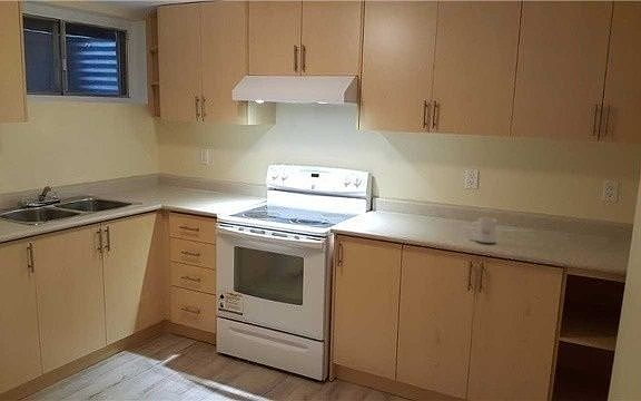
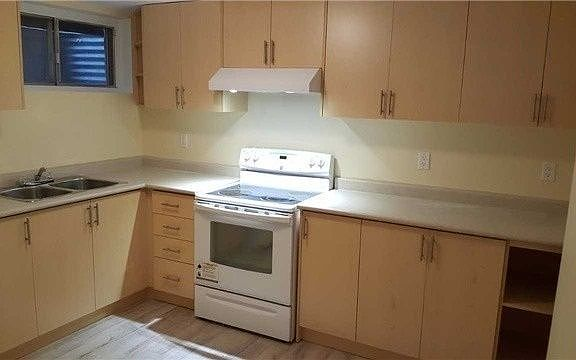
- mug [470,217,497,244]
